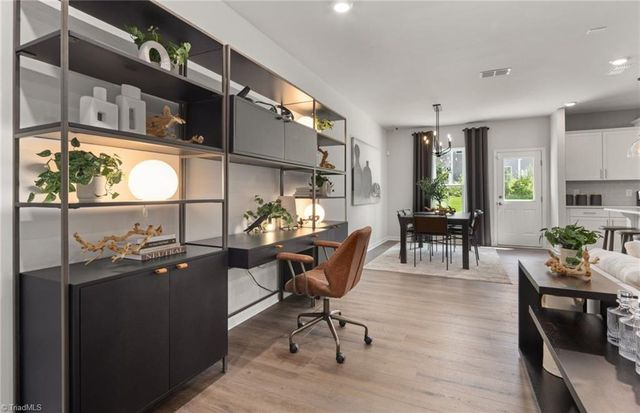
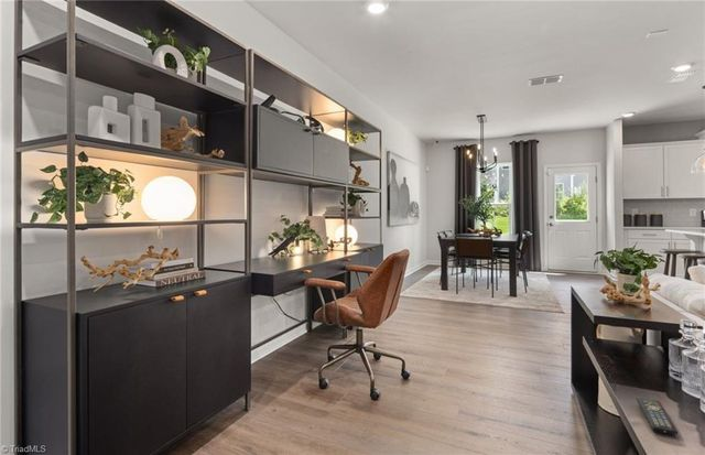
+ remote control [636,397,679,436]
